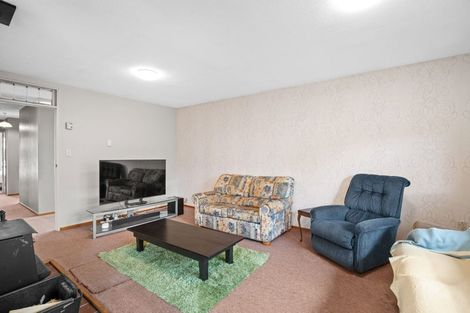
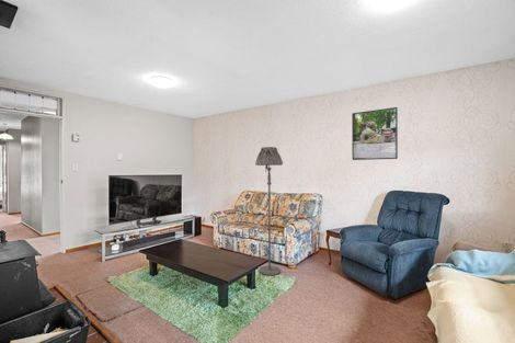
+ floor lamp [254,146,284,276]
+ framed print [351,106,399,161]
